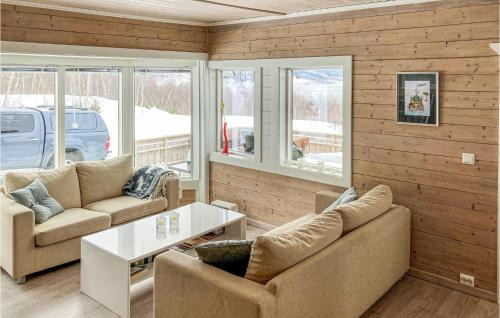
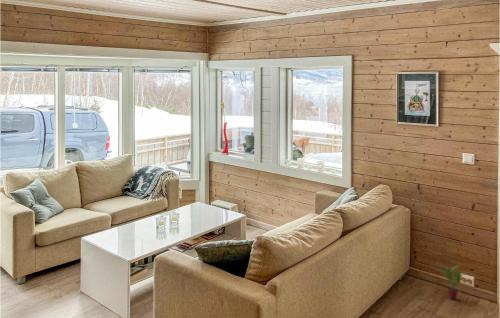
+ potted plant [435,264,471,301]
